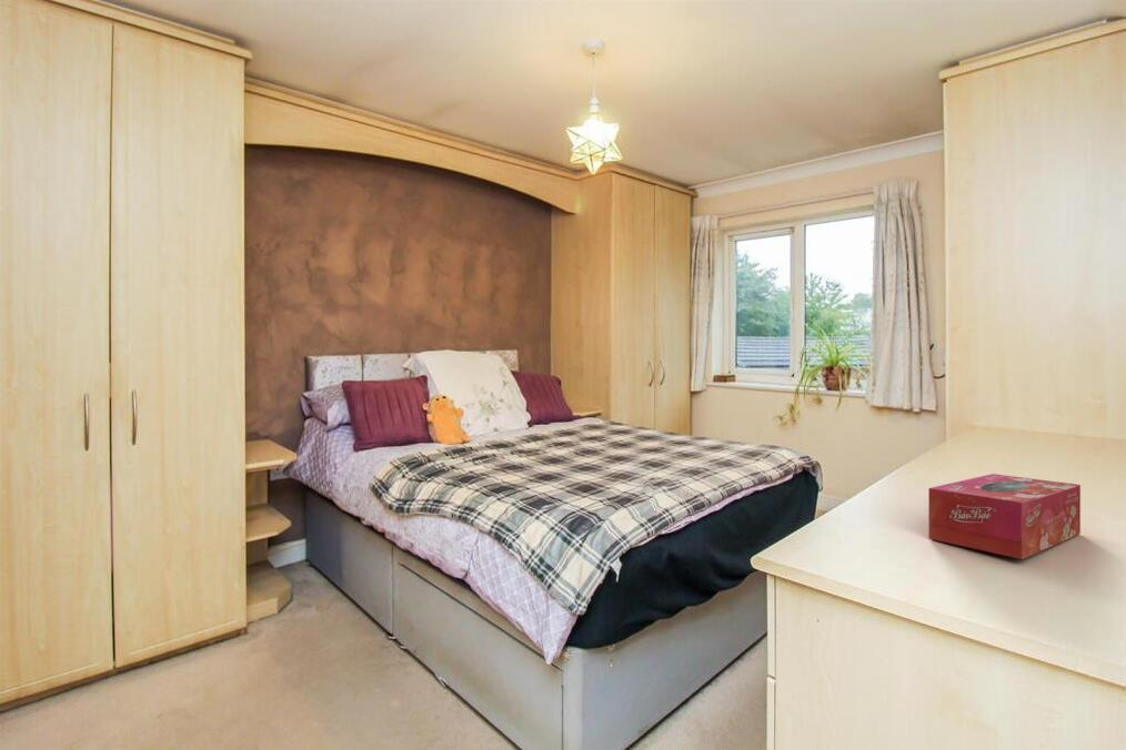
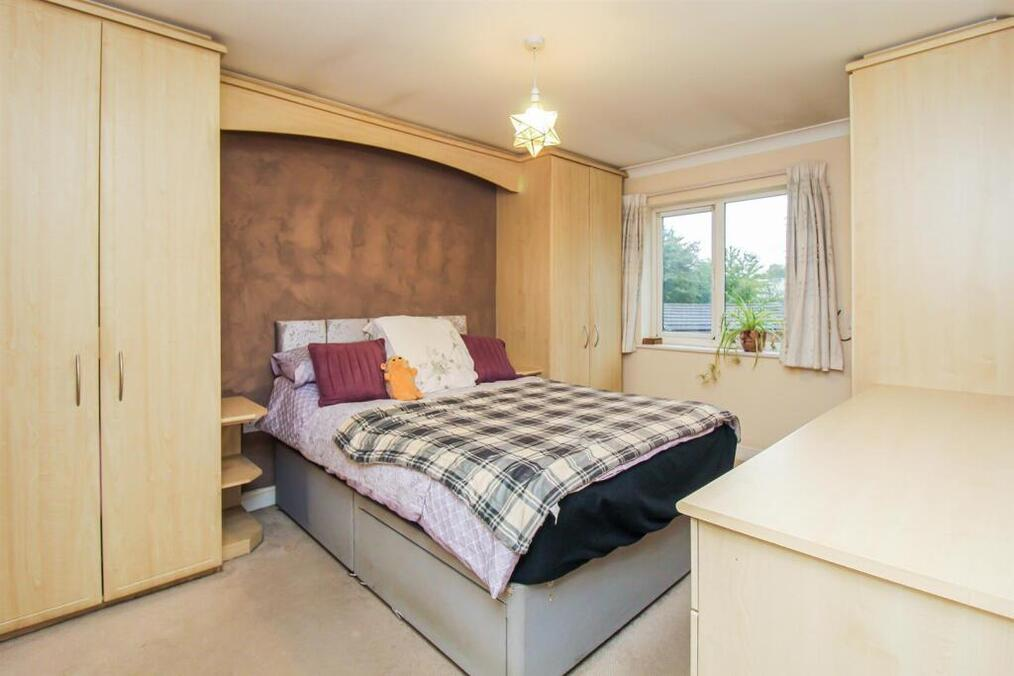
- tissue box [927,473,1082,560]
